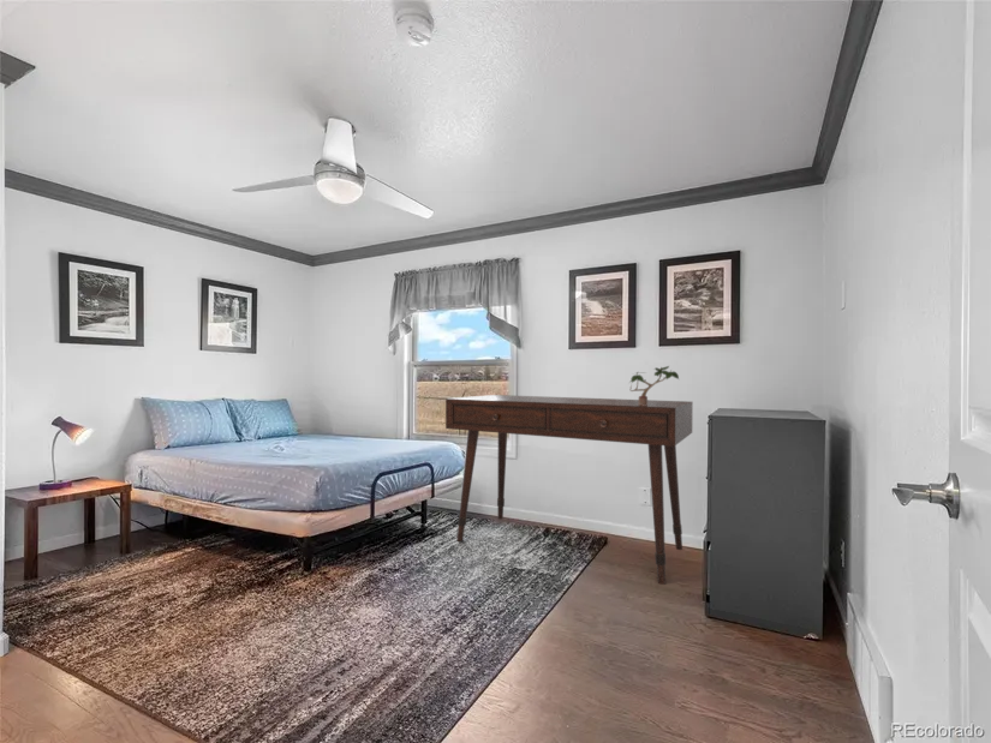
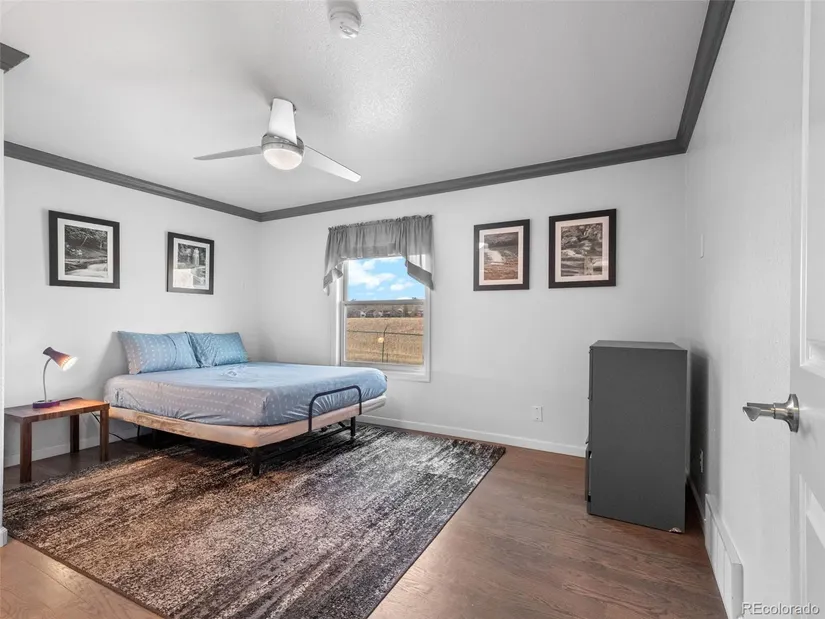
- desk [444,394,694,586]
- potted plant [627,365,680,406]
